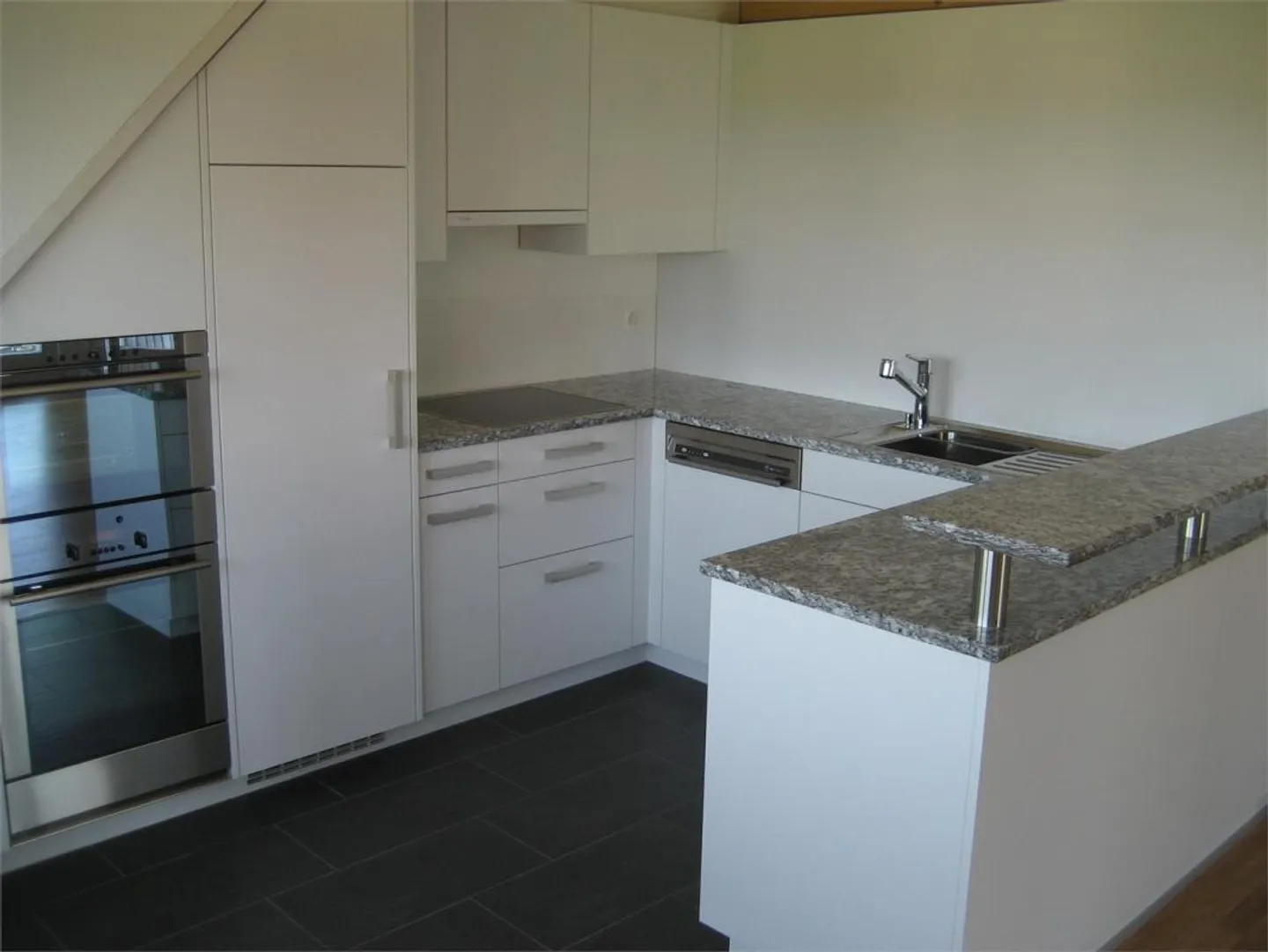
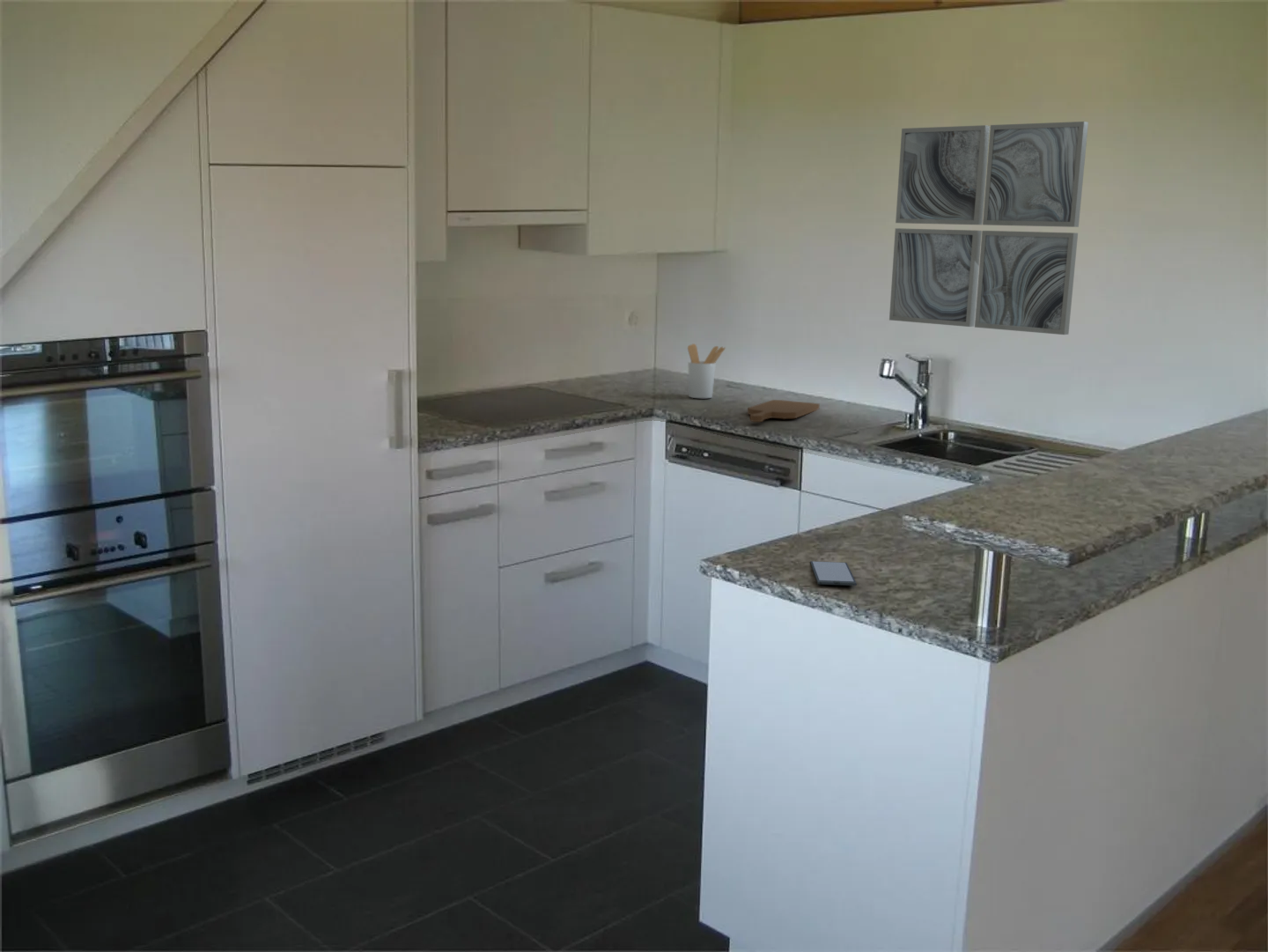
+ cutting board [747,399,821,423]
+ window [809,560,858,587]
+ utensil holder [687,343,726,399]
+ wall art [888,121,1089,336]
